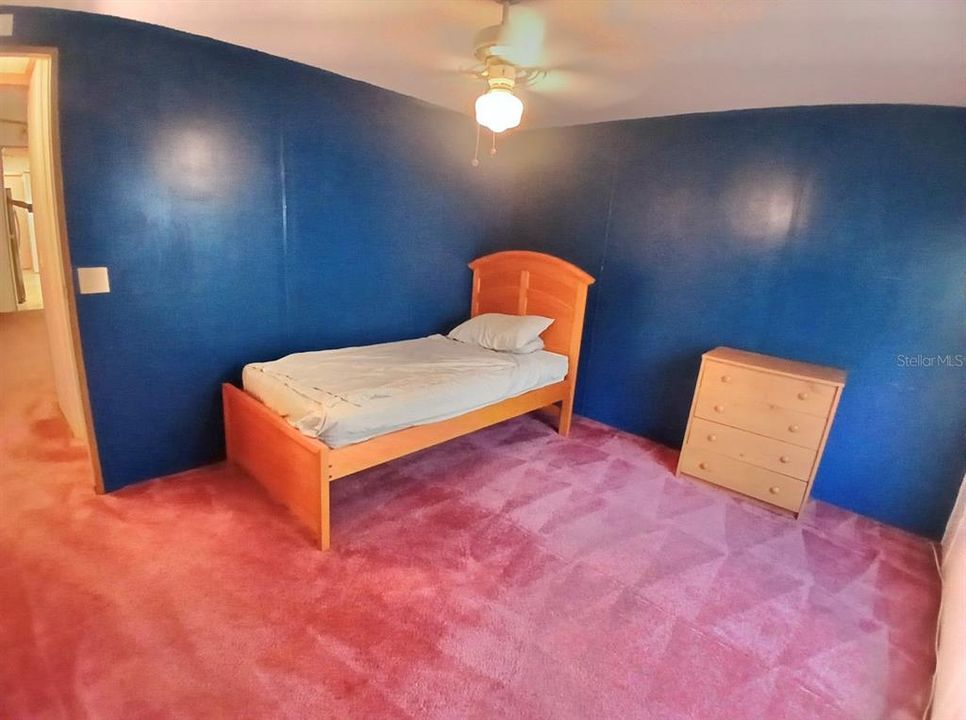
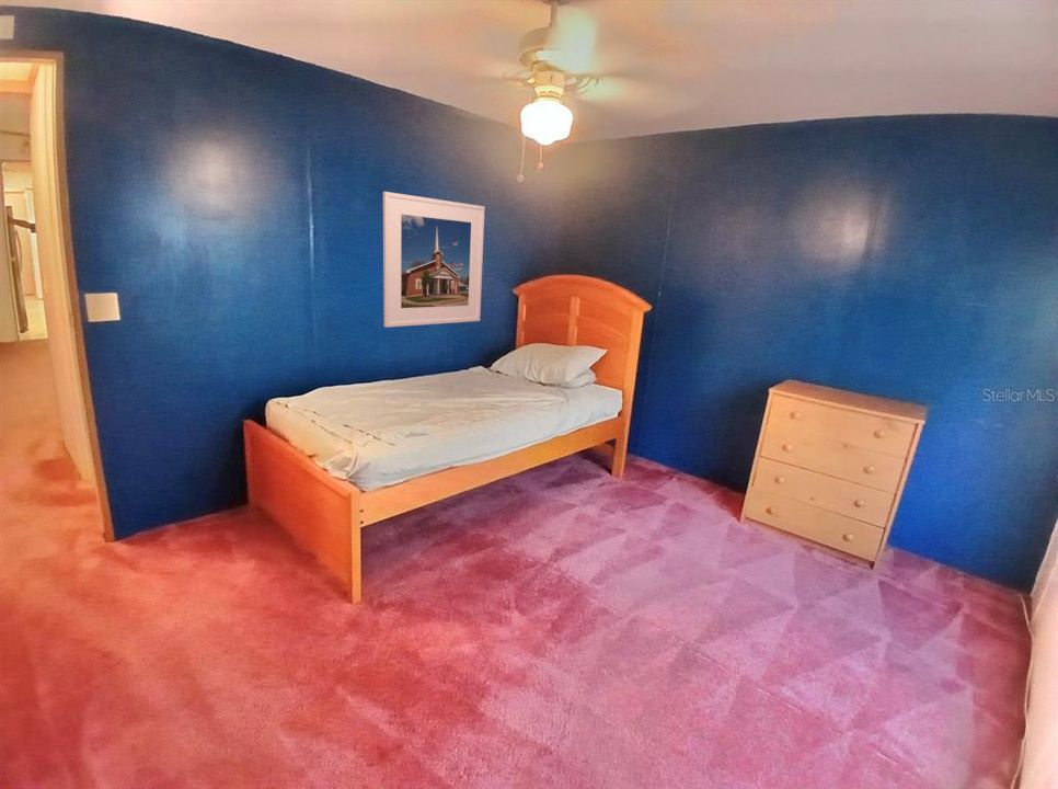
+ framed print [382,191,486,329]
